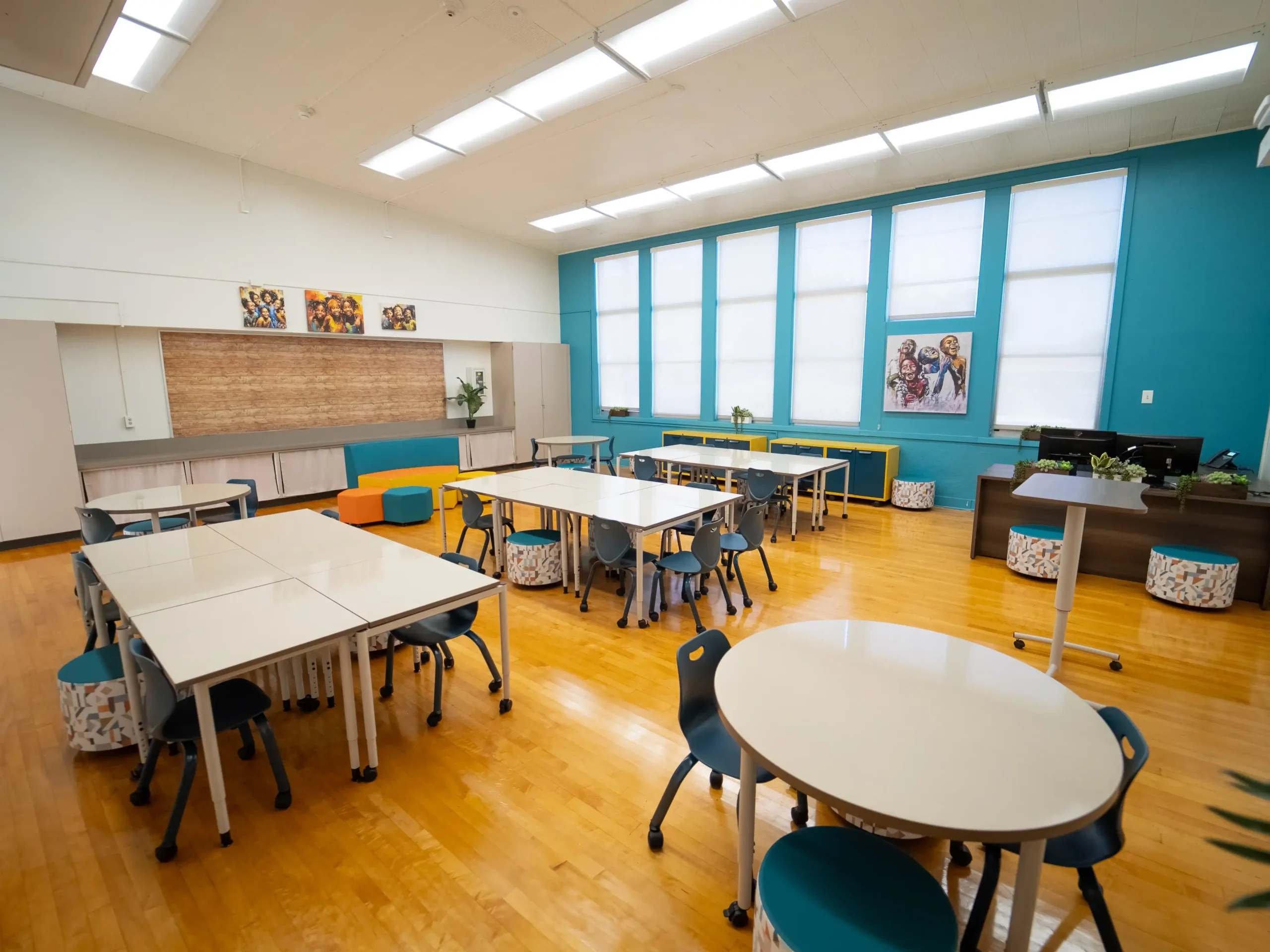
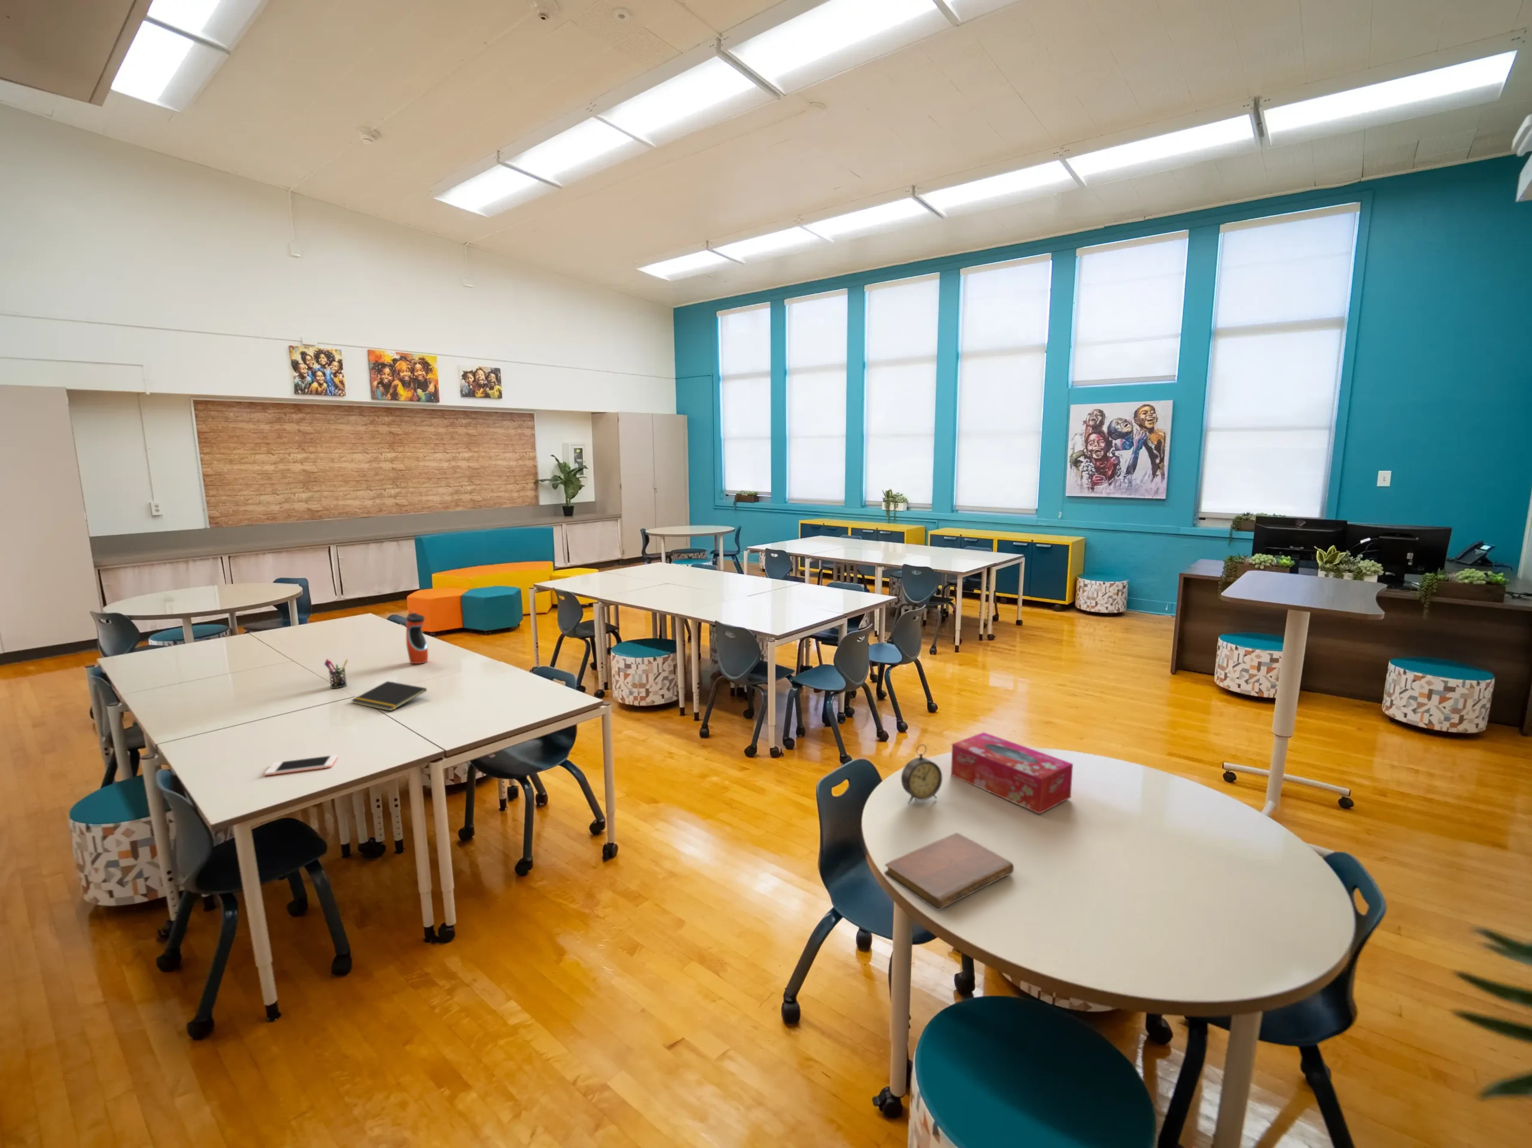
+ water bottle [405,610,428,664]
+ notepad [351,680,427,711]
+ tissue box [951,731,1074,815]
+ alarm clock [901,744,943,804]
+ notebook [884,832,1014,912]
+ pen holder [323,658,349,689]
+ cell phone [264,754,338,777]
